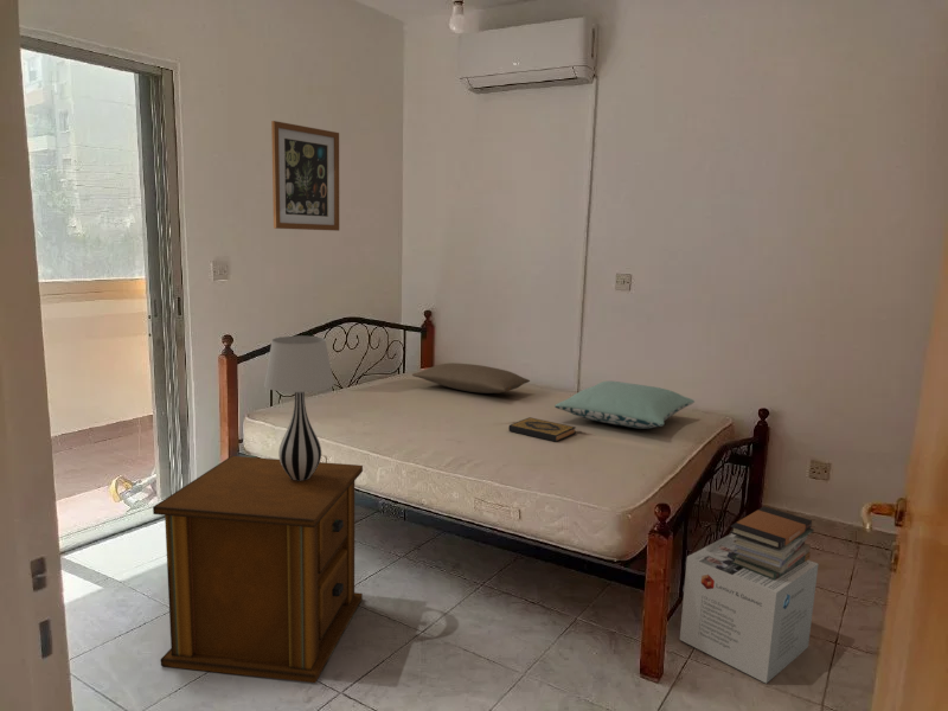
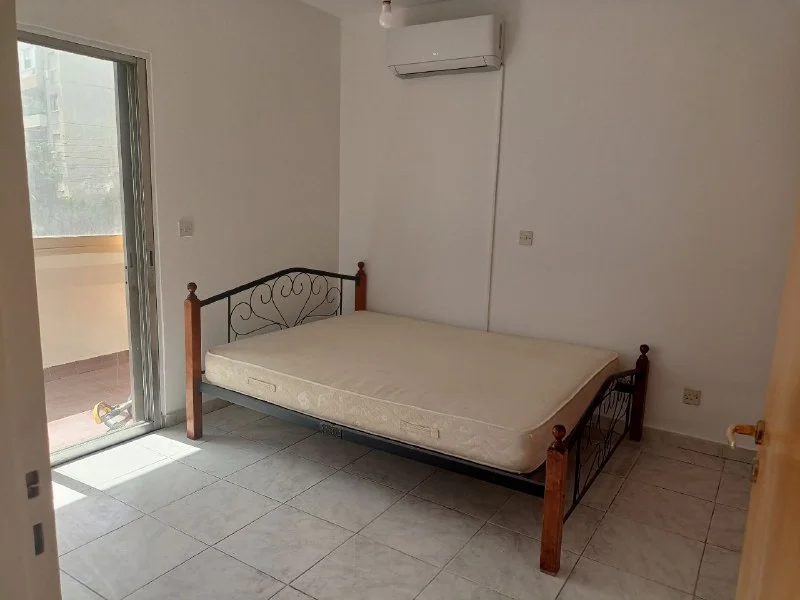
- pillow [553,380,696,430]
- side table [152,455,364,684]
- table lamp [263,335,335,481]
- cardboard box [679,533,820,685]
- pillow [411,361,531,395]
- hardback book [507,416,577,443]
- wall art [270,120,340,232]
- book stack [729,505,815,581]
